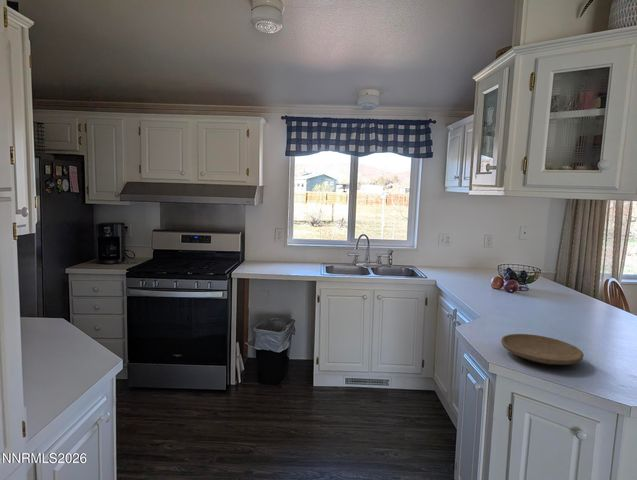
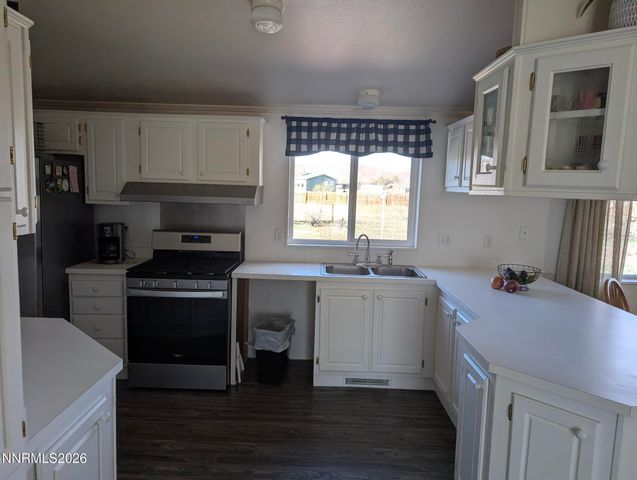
- plate [500,333,585,366]
